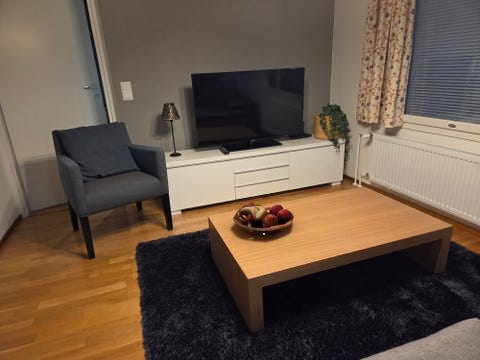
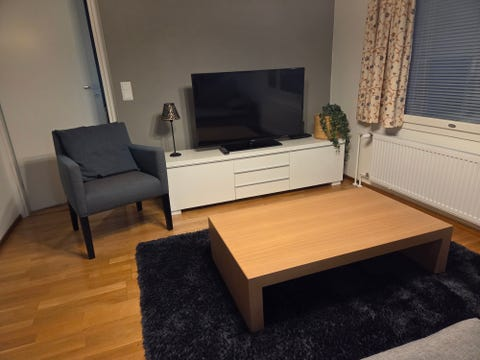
- fruit basket [232,201,295,235]
